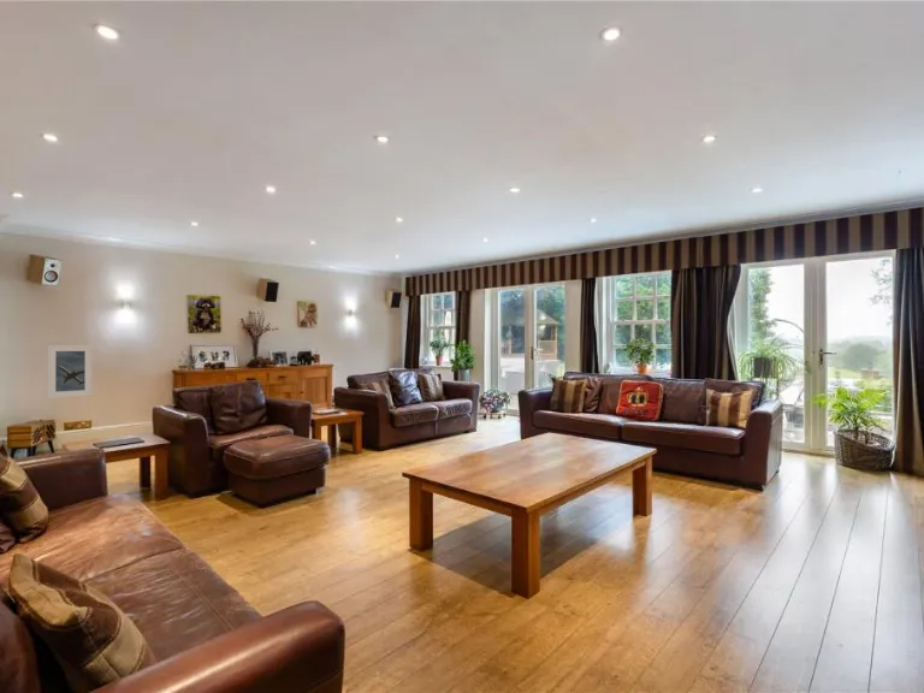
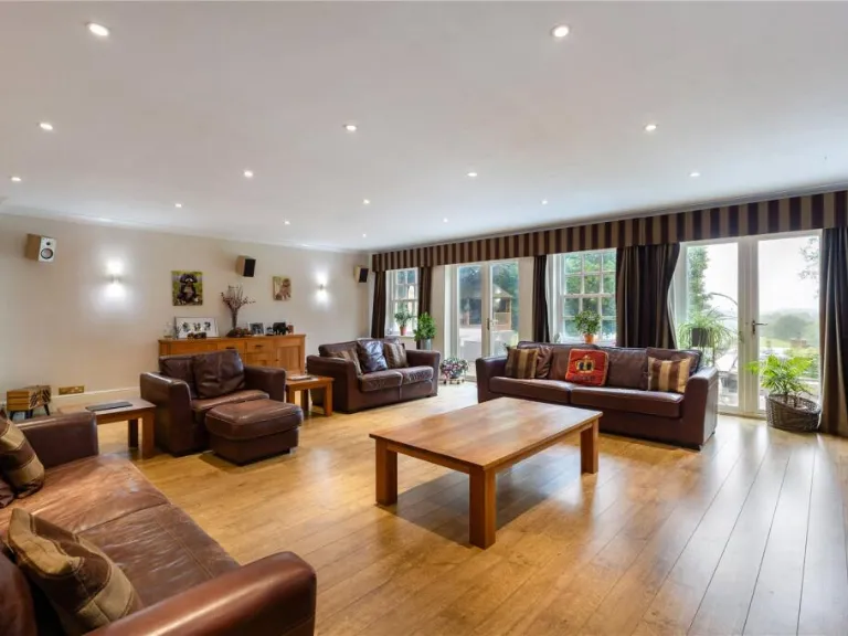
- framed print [47,344,94,399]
